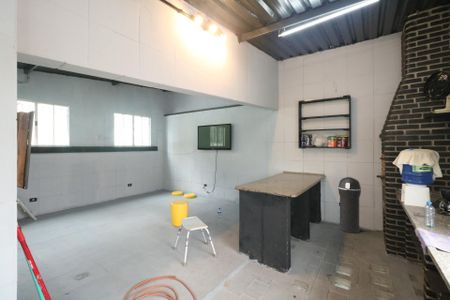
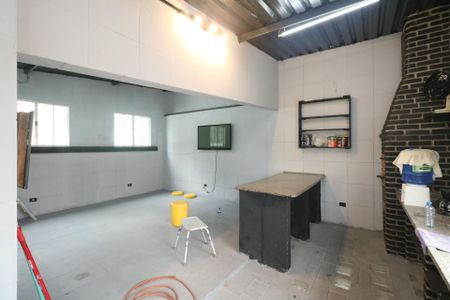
- trash can [337,176,362,234]
